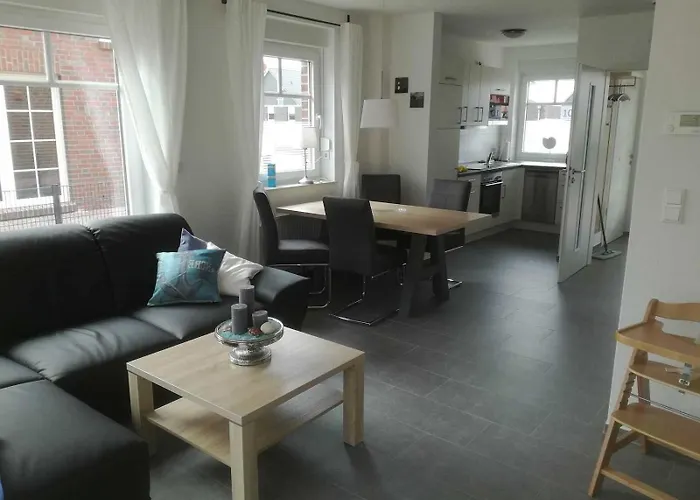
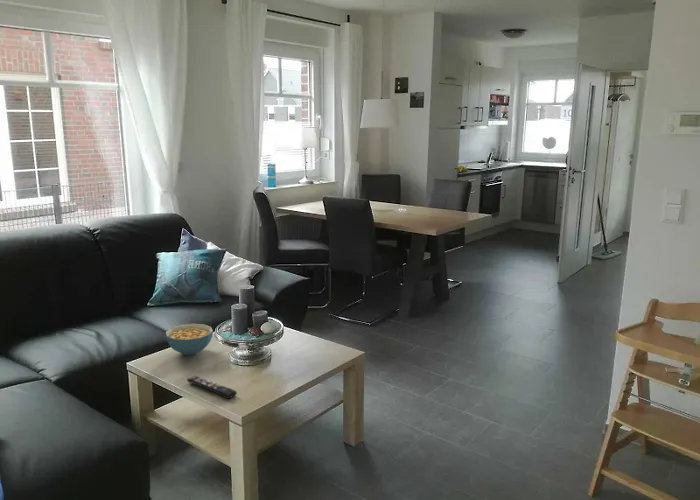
+ cereal bowl [165,323,214,356]
+ remote control [186,375,238,400]
